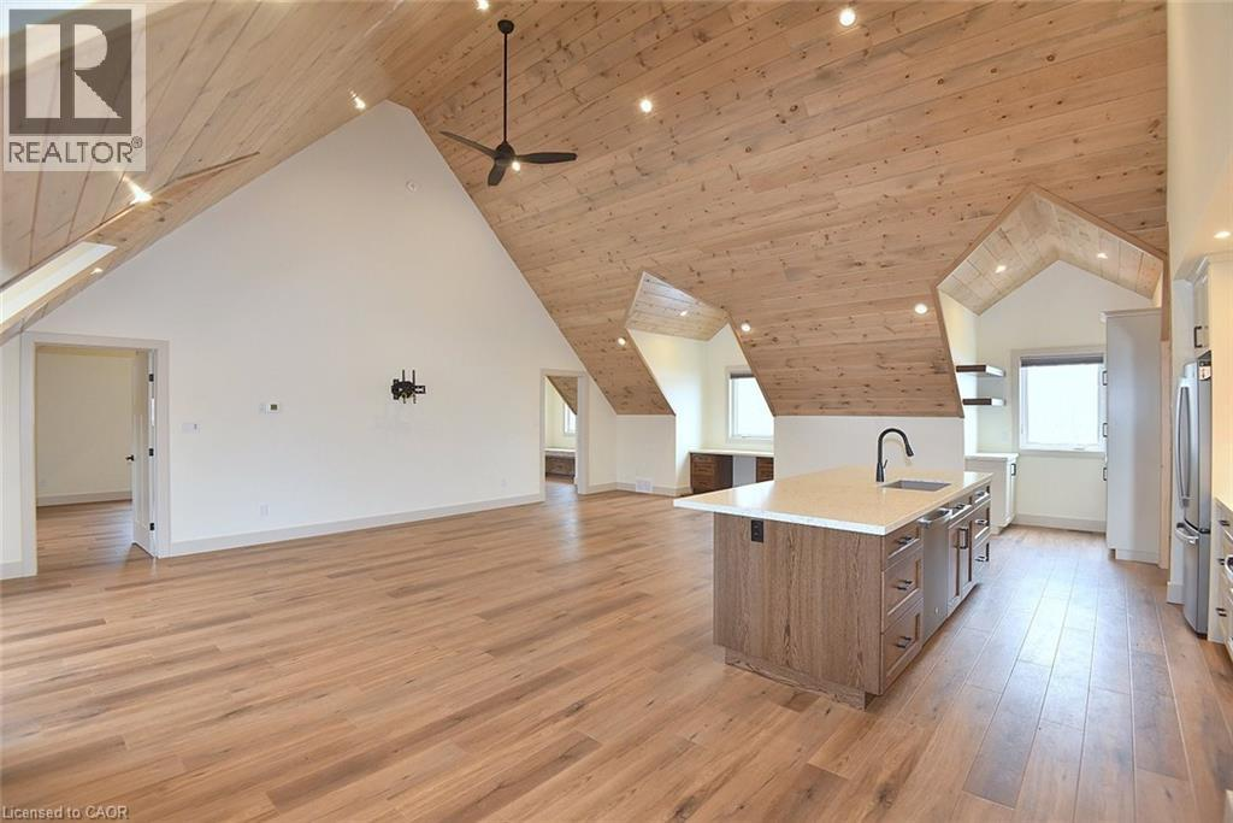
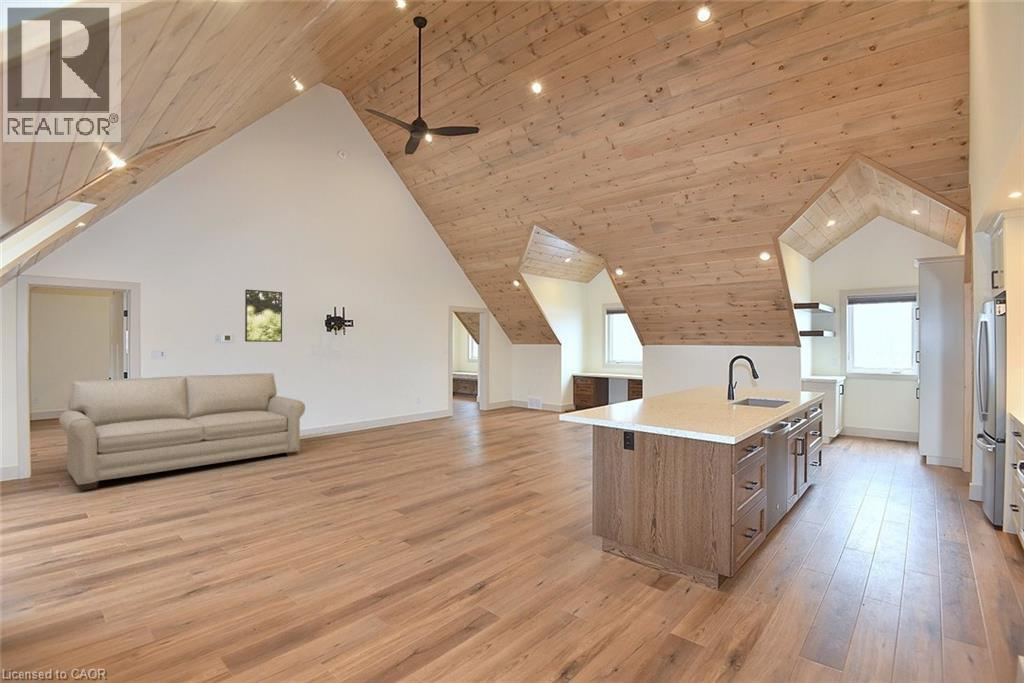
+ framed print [244,288,283,343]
+ sofa [58,372,306,491]
